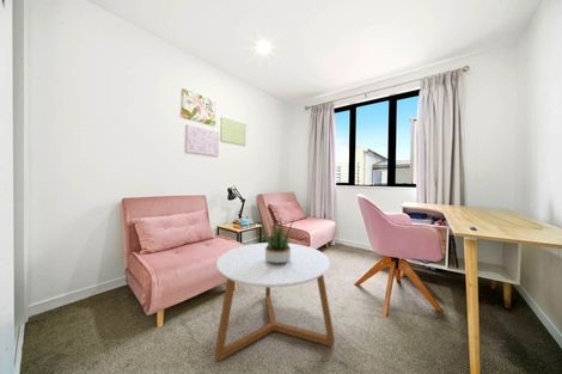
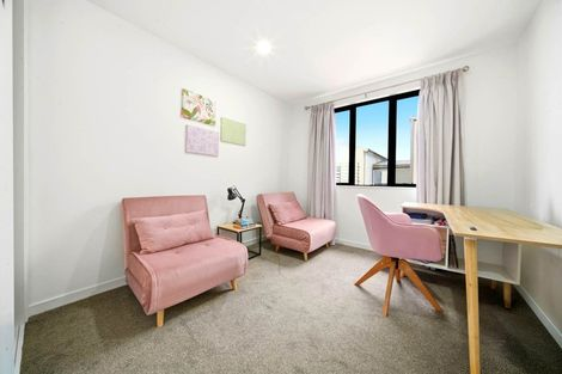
- potted plant [259,217,297,264]
- coffee table [214,241,336,362]
